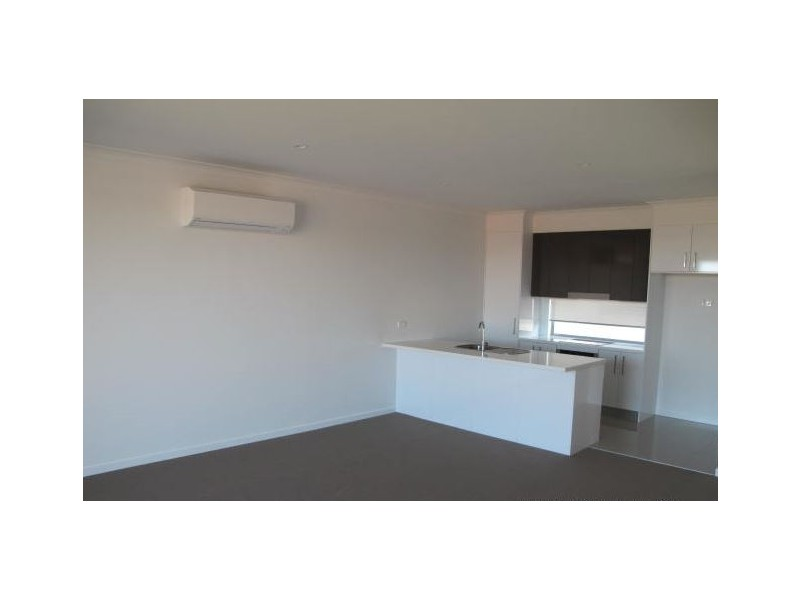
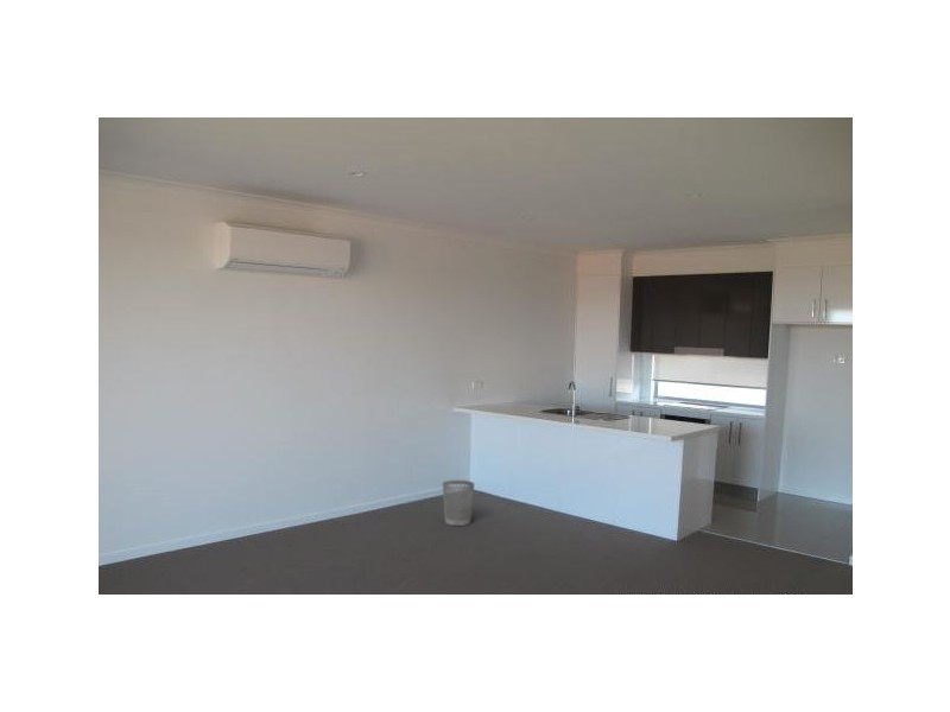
+ wastebasket [442,479,476,527]
